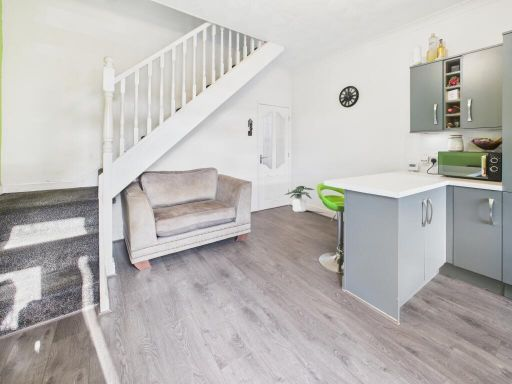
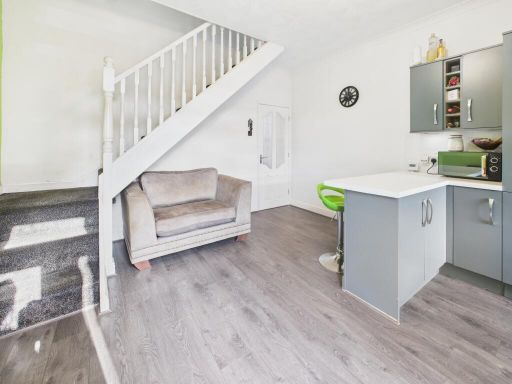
- potted plant [283,185,315,213]
